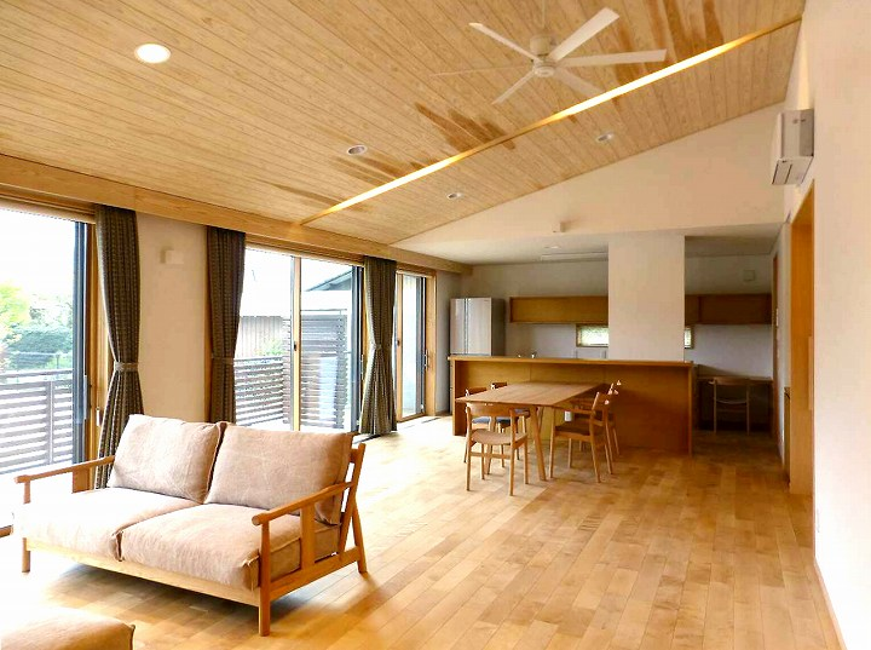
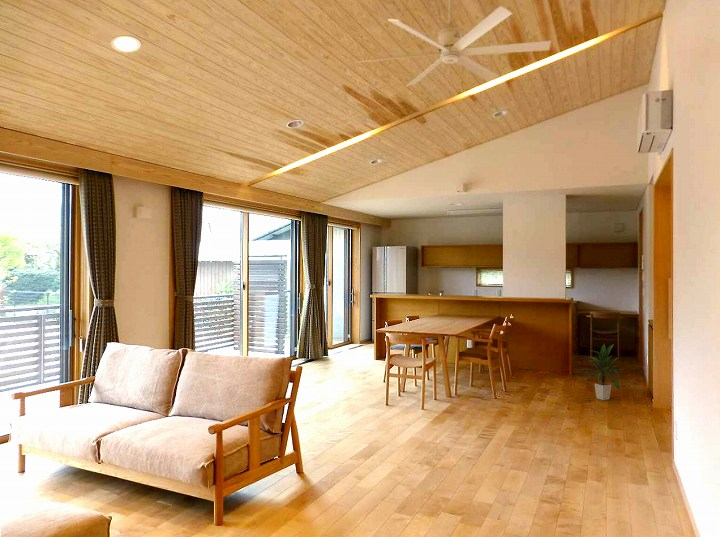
+ indoor plant [580,343,625,401]
